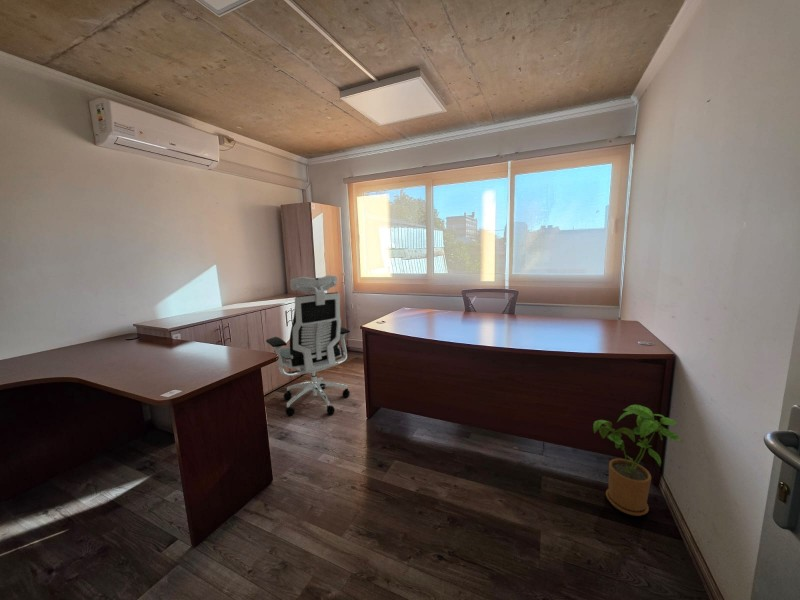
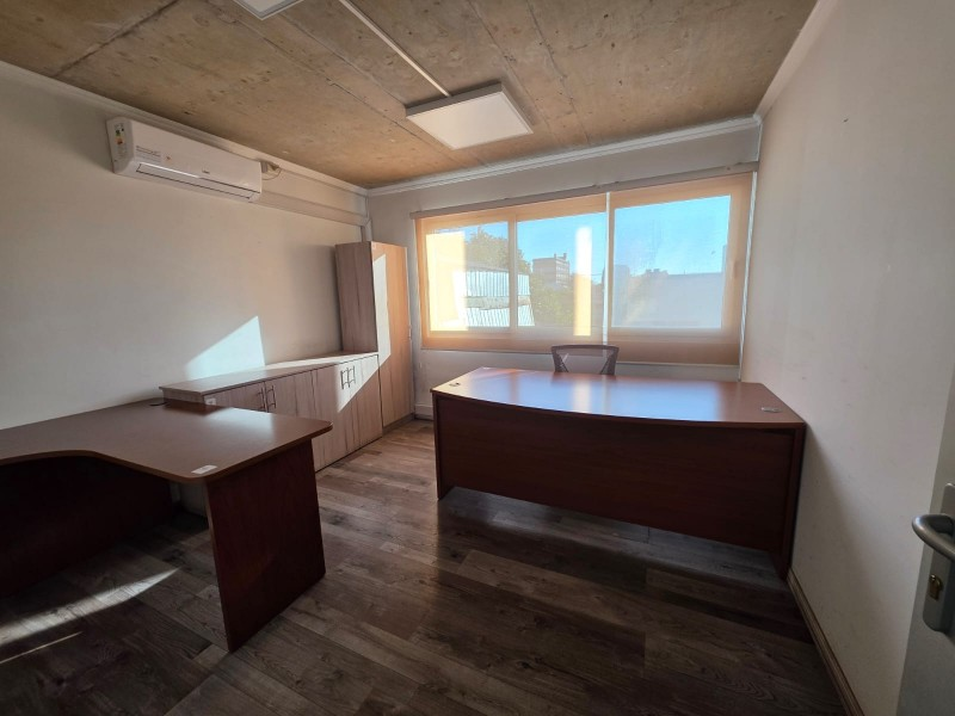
- office chair [265,274,351,416]
- house plant [592,404,681,517]
